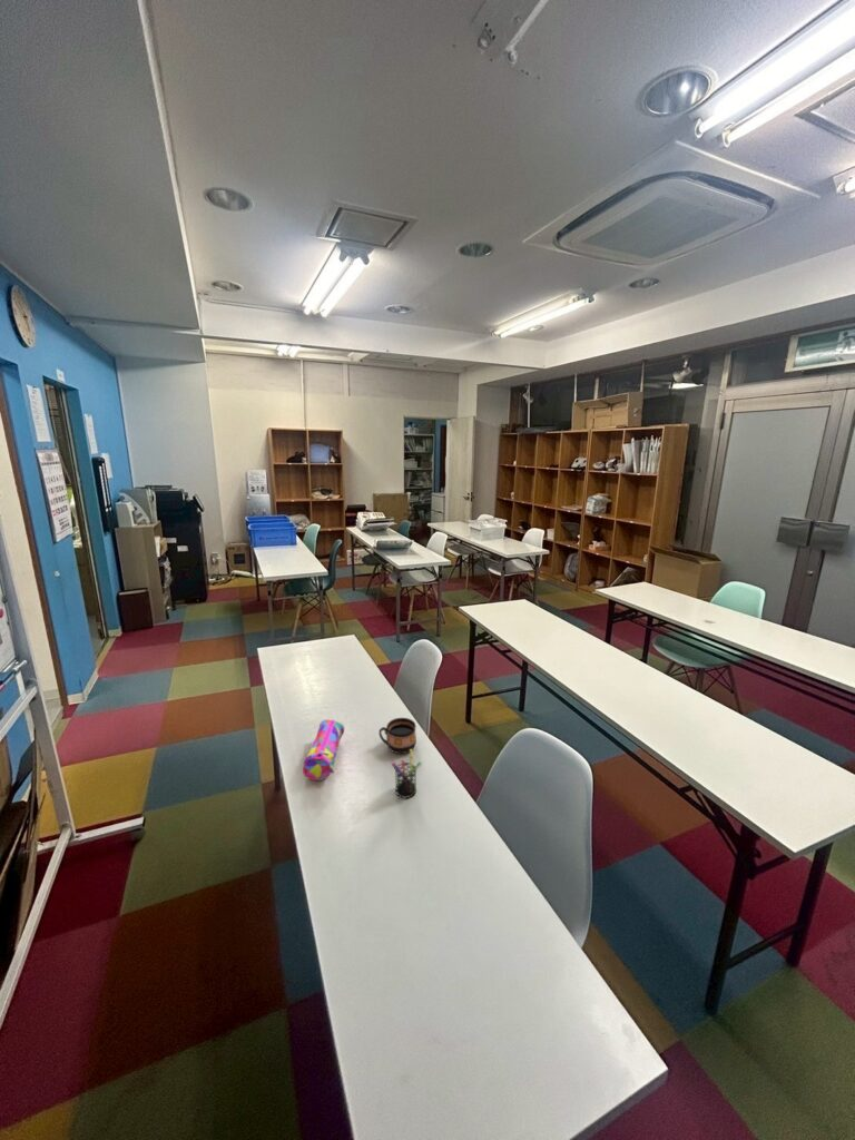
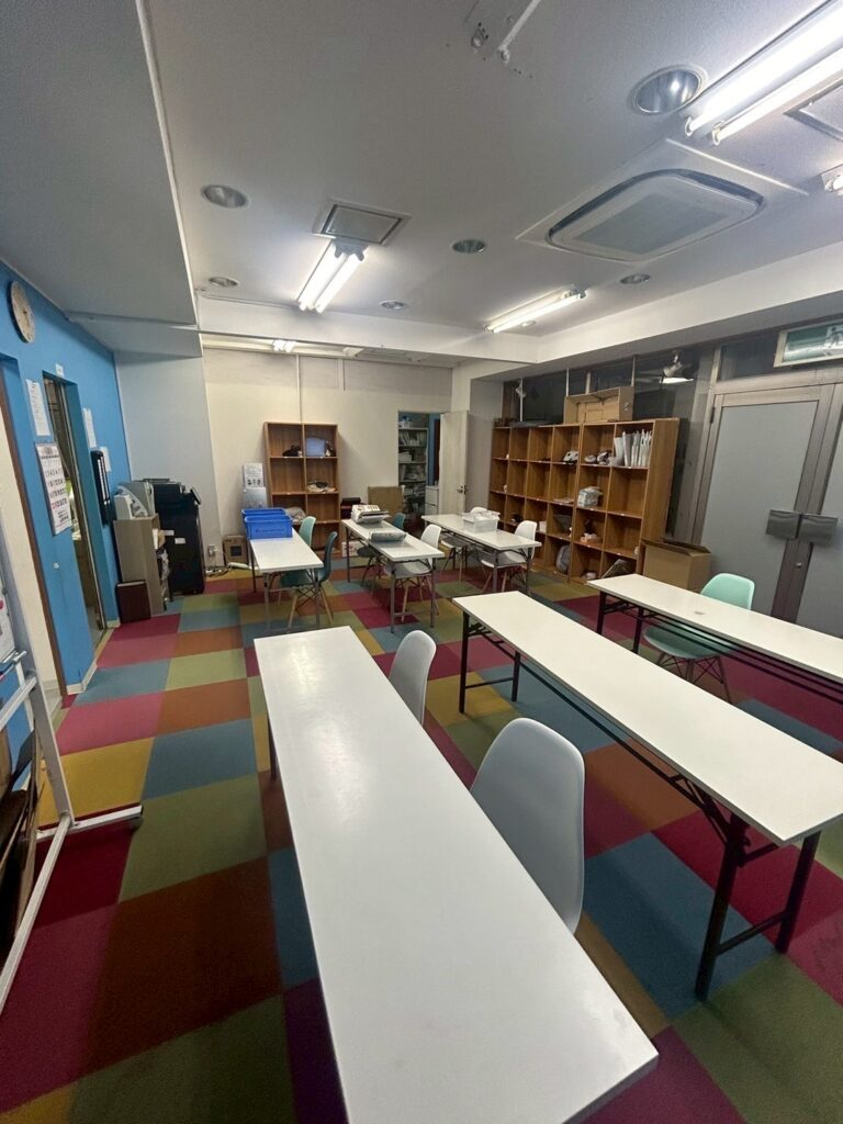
- pen holder [391,749,423,799]
- cup [379,717,417,755]
- pencil case [302,718,345,782]
